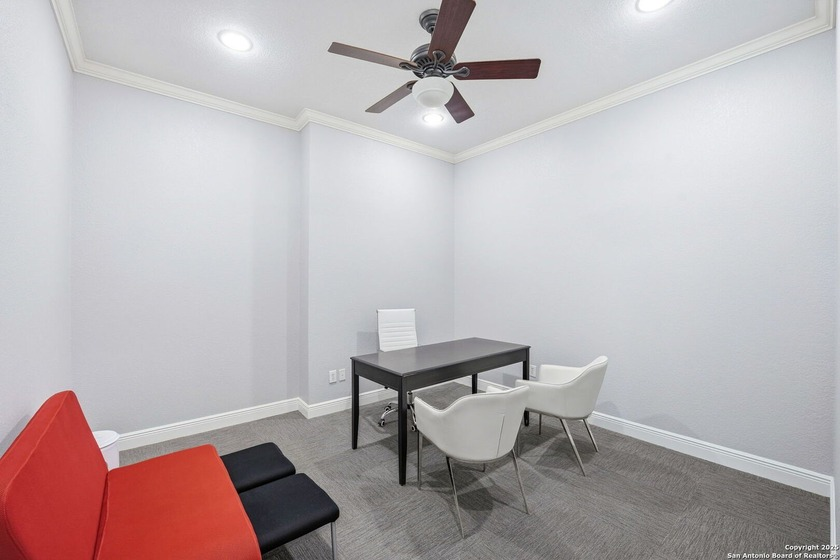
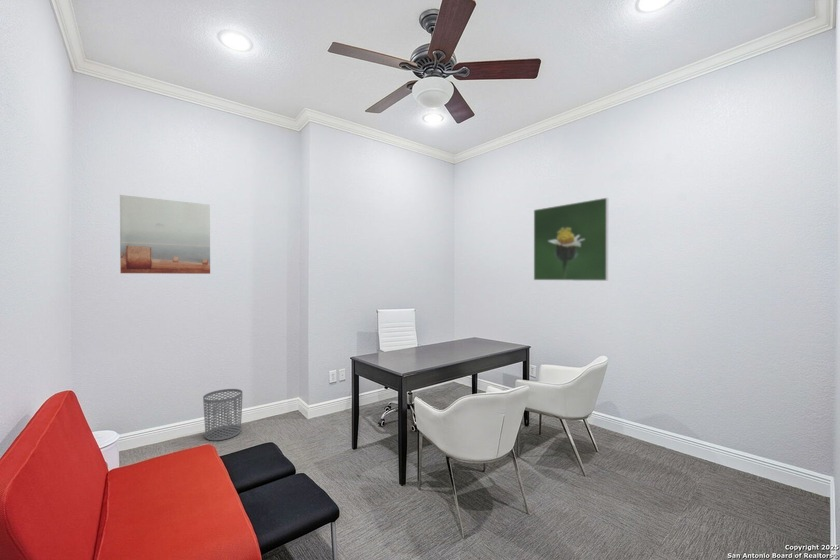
+ wall art [119,194,211,275]
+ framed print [533,197,609,282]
+ waste bin [202,388,243,442]
